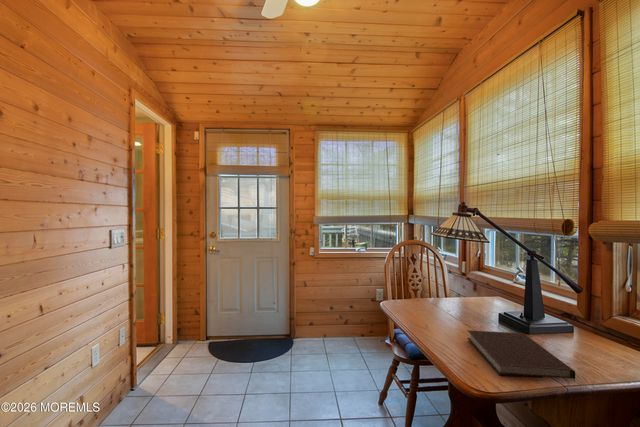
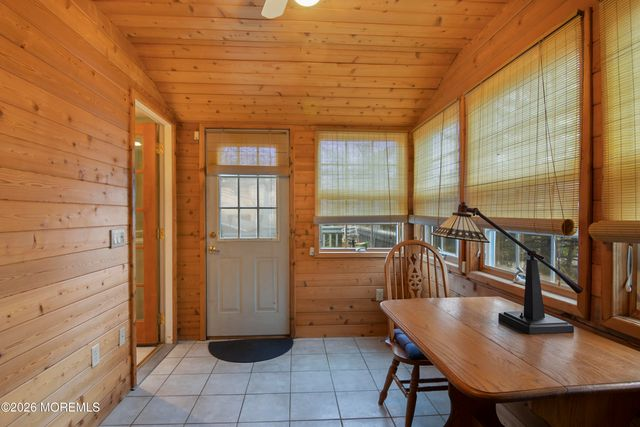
- notebook [466,329,576,380]
